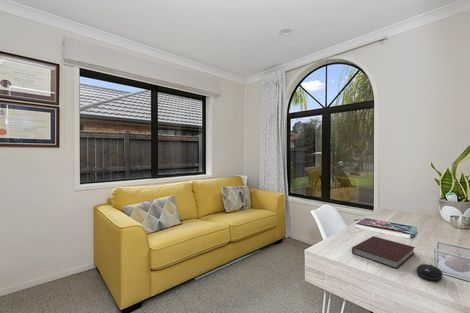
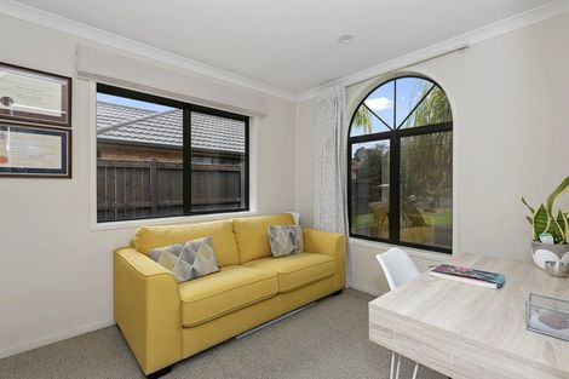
- computer mouse [416,263,443,283]
- notebook [351,235,416,270]
